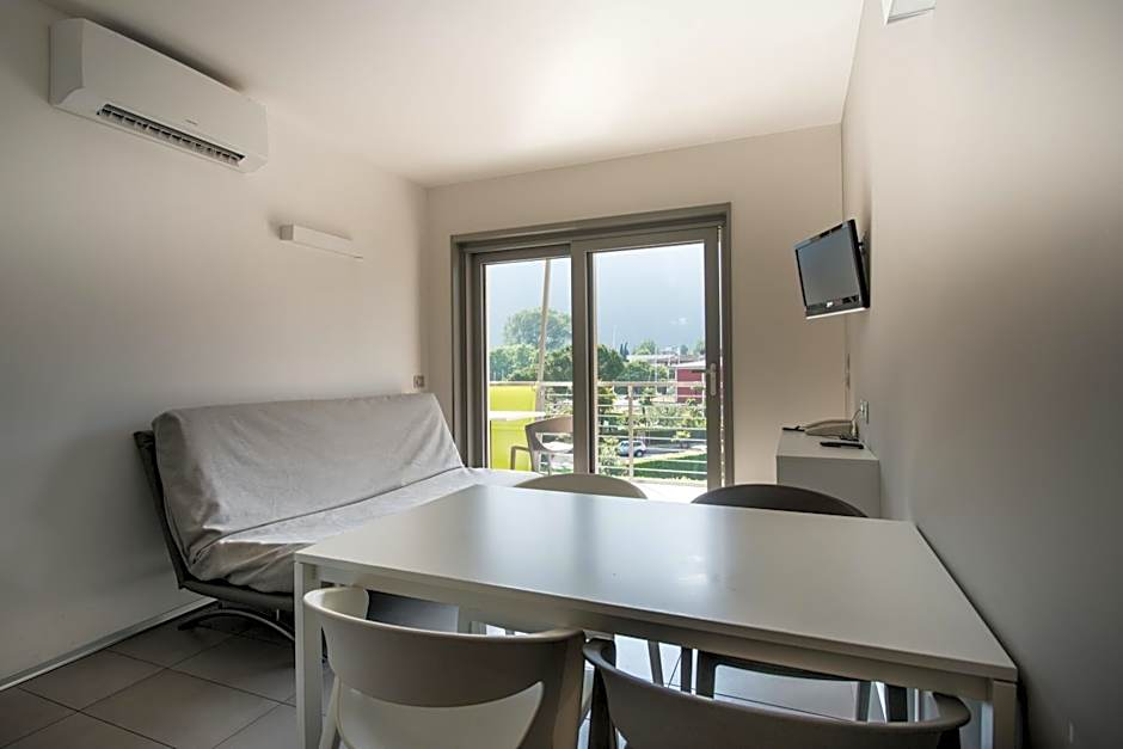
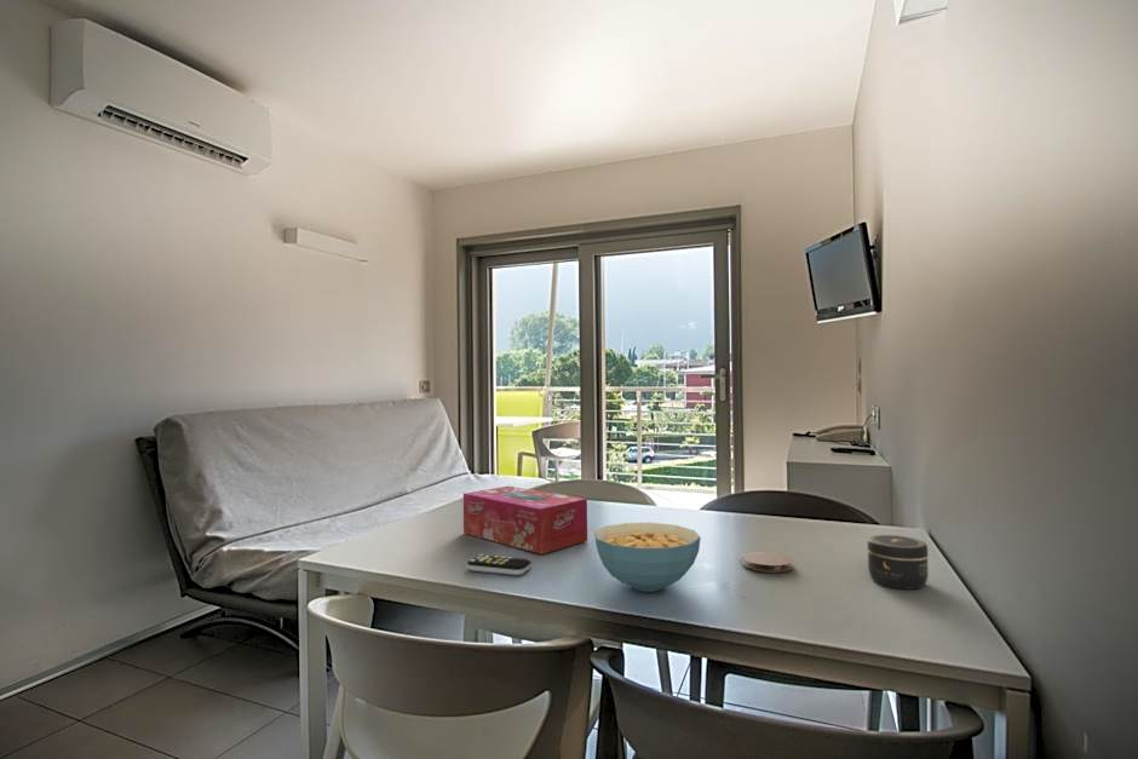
+ remote control [466,553,533,576]
+ tissue box [462,485,588,556]
+ jar [866,534,930,591]
+ coaster [741,550,794,574]
+ cereal bowl [593,522,702,593]
